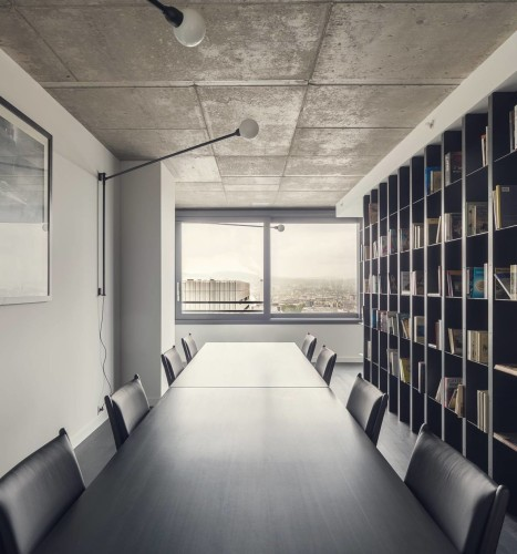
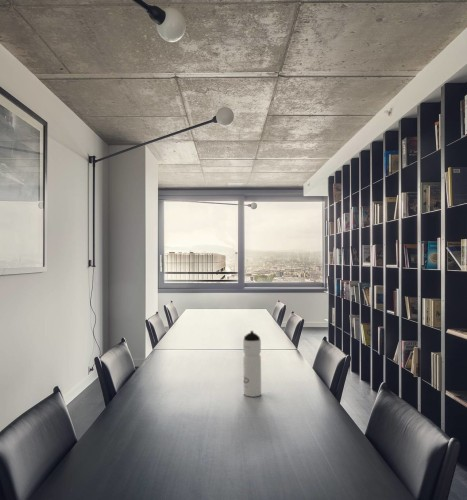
+ water bottle [242,330,262,398]
